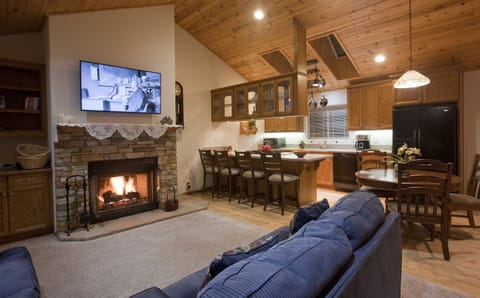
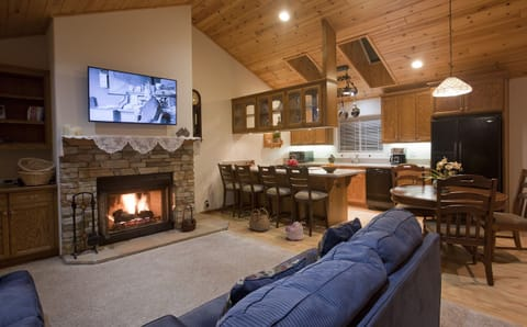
+ plush toy [284,221,305,241]
+ basket [248,207,271,233]
